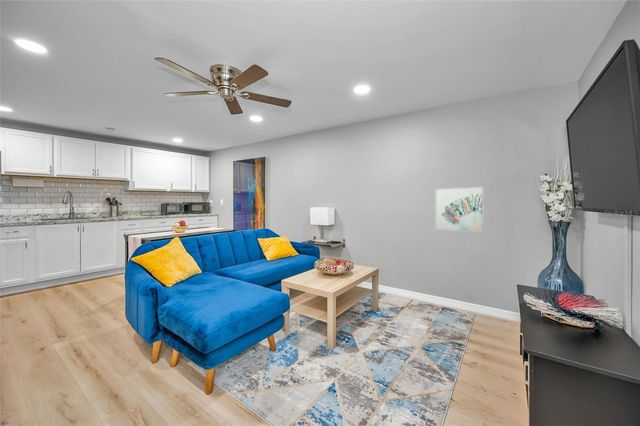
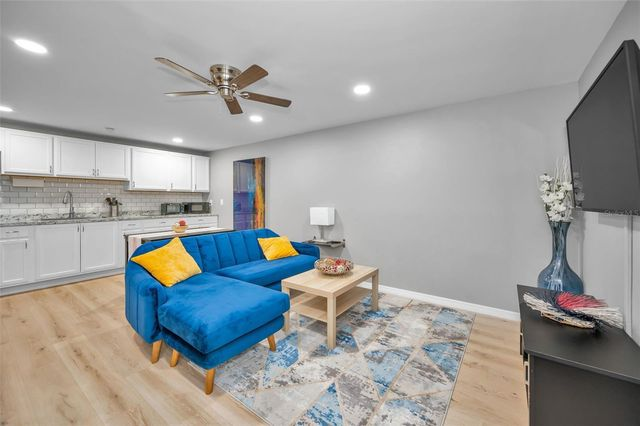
- wall art [434,186,485,233]
